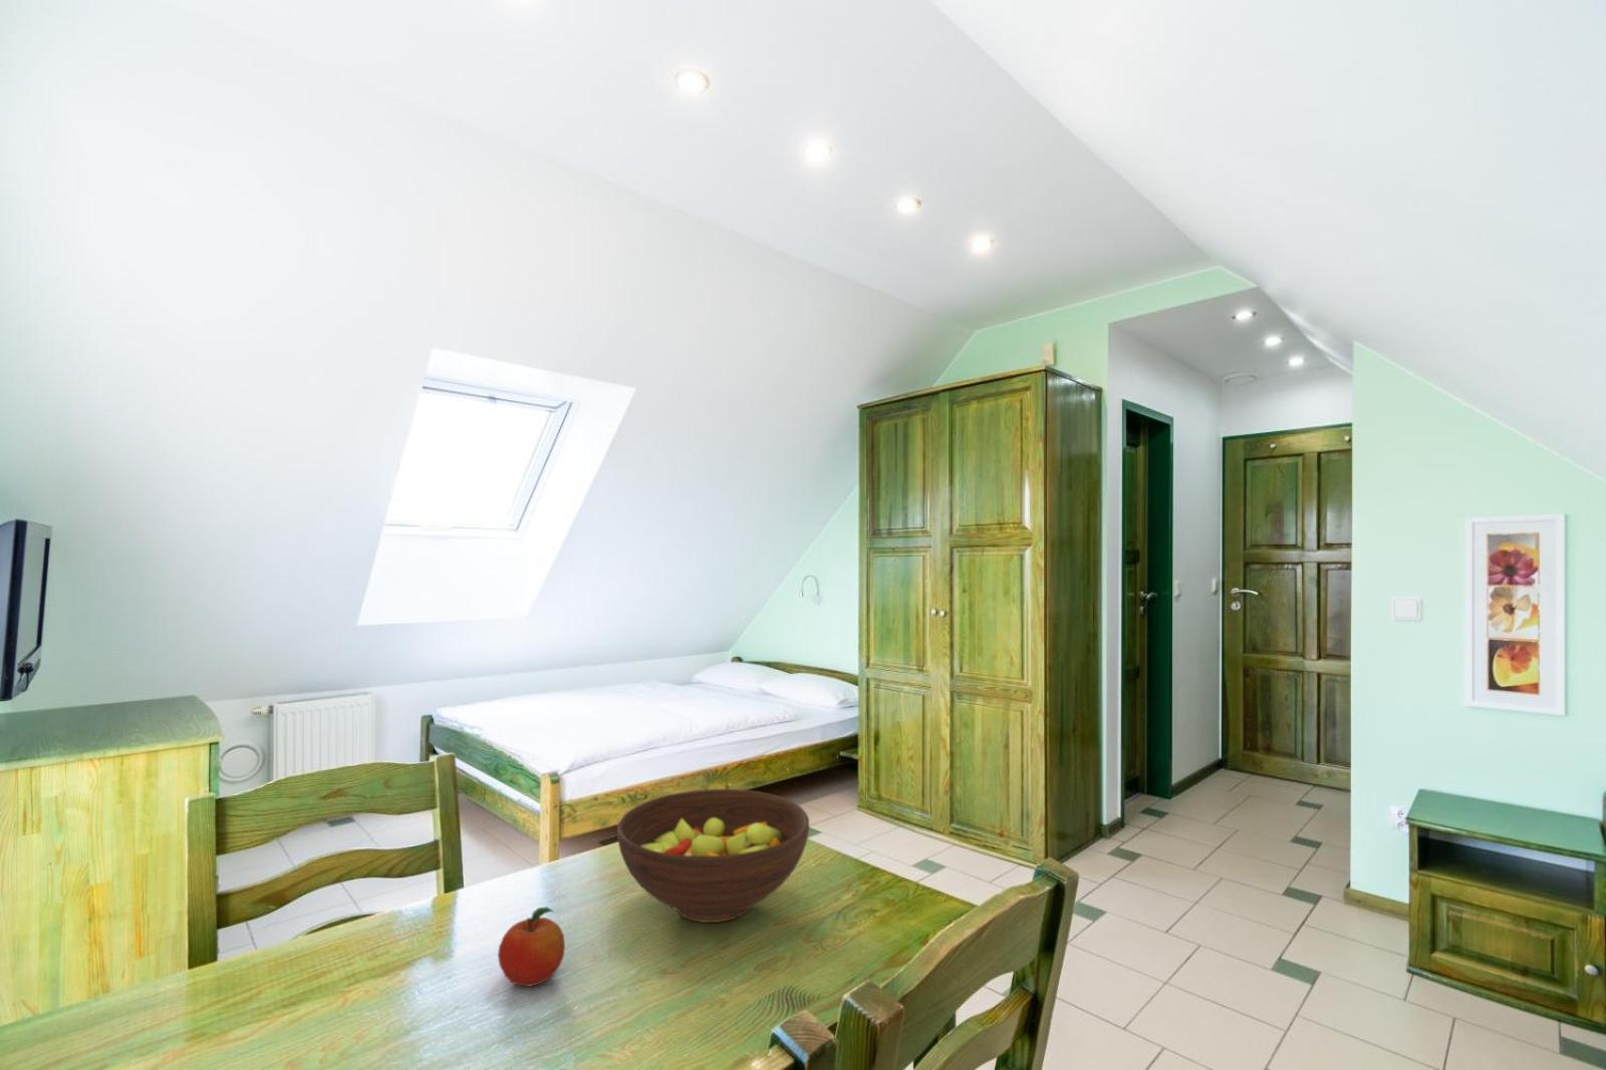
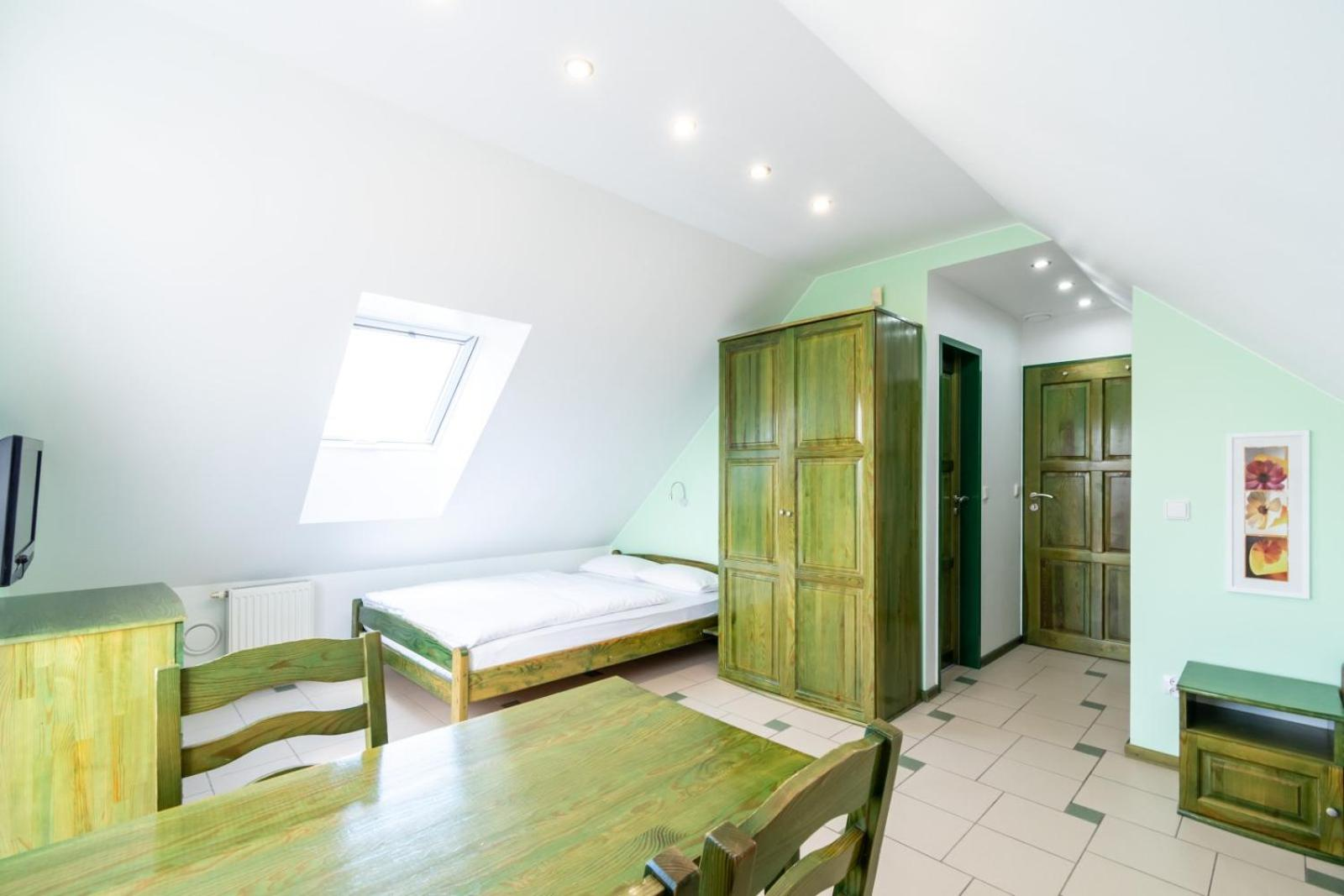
- fruit bowl [617,788,810,923]
- fruit [497,905,566,988]
